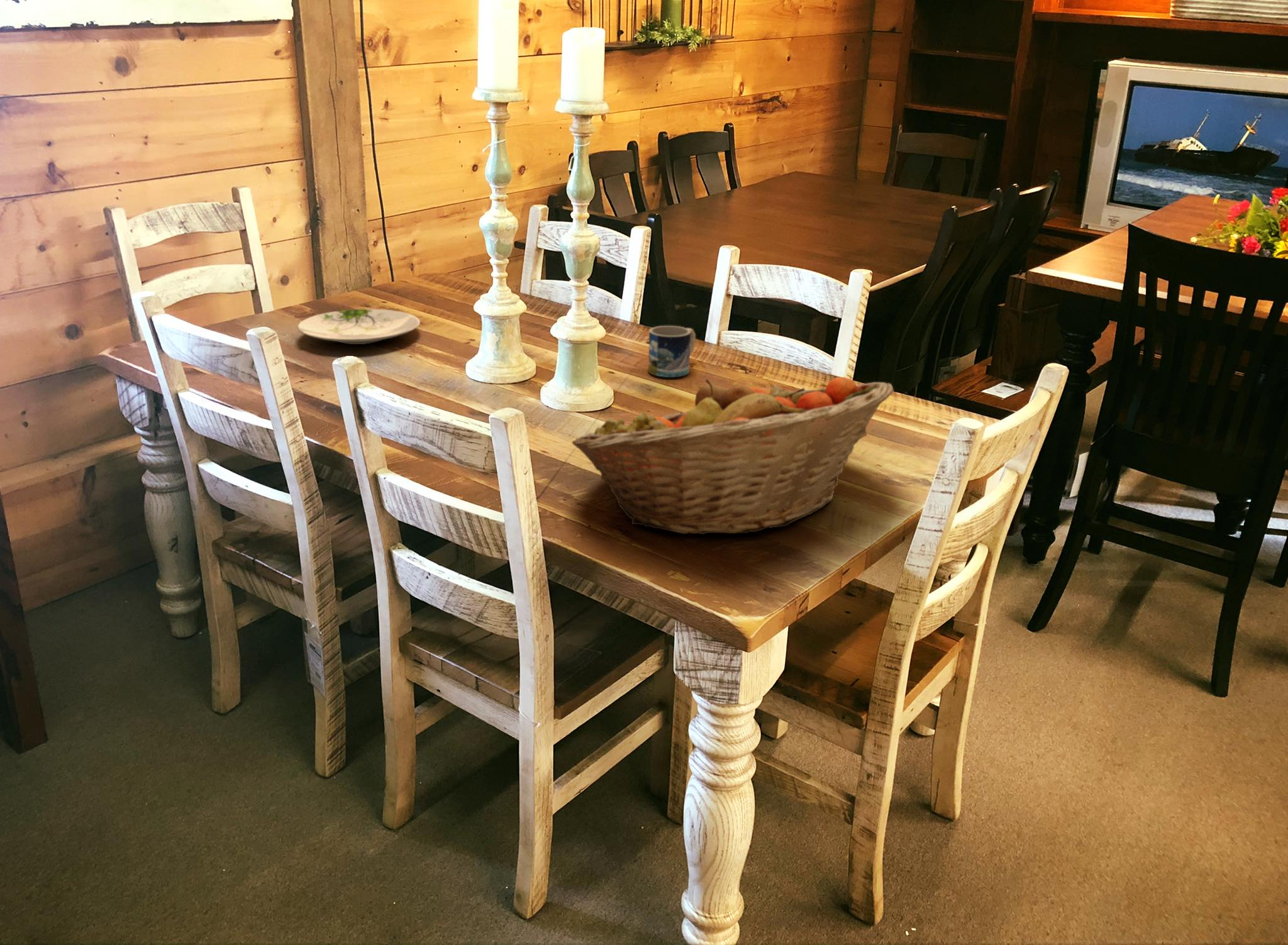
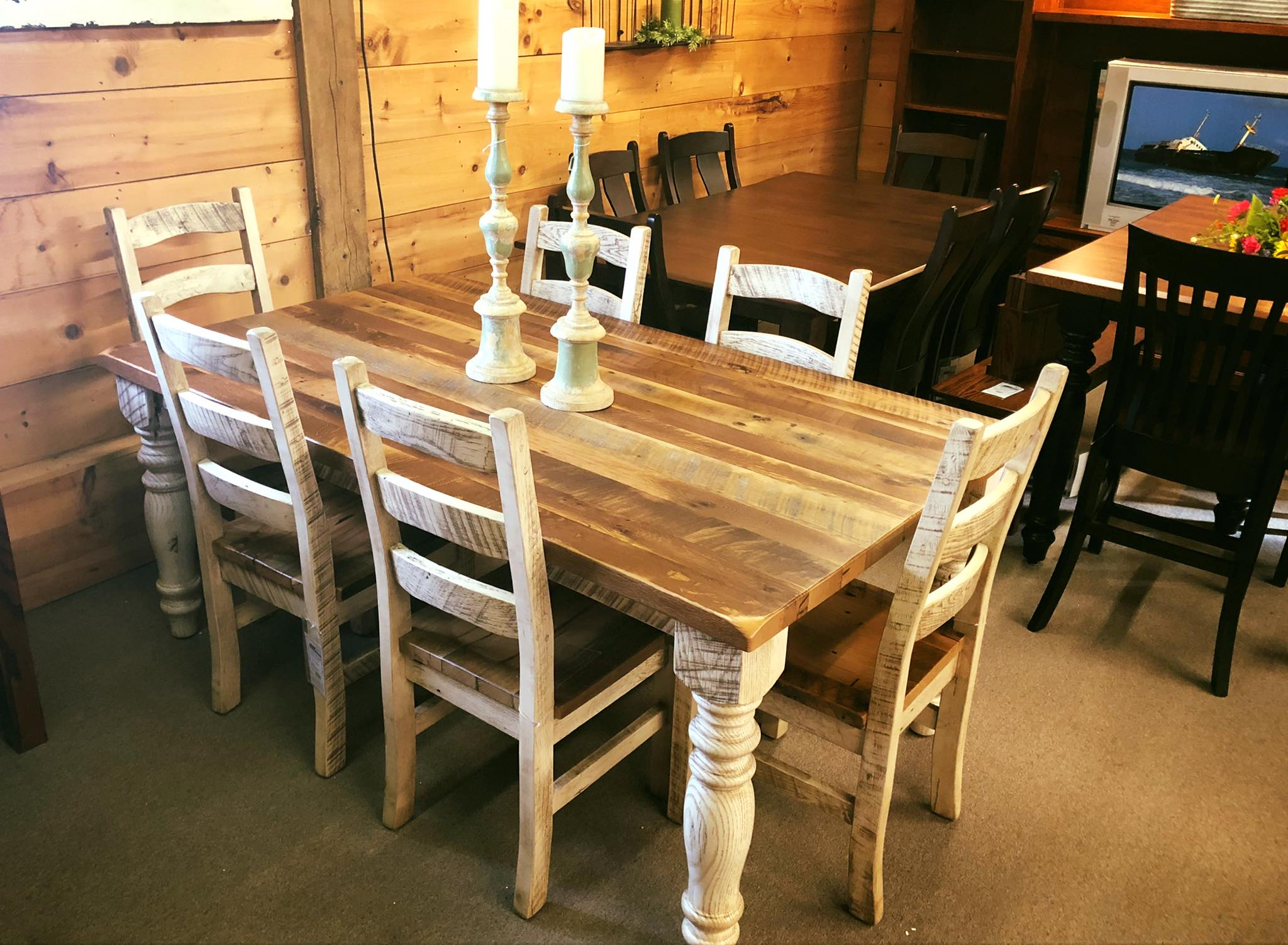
- fruit basket [572,377,894,535]
- plate [297,309,421,345]
- mug [648,325,696,378]
